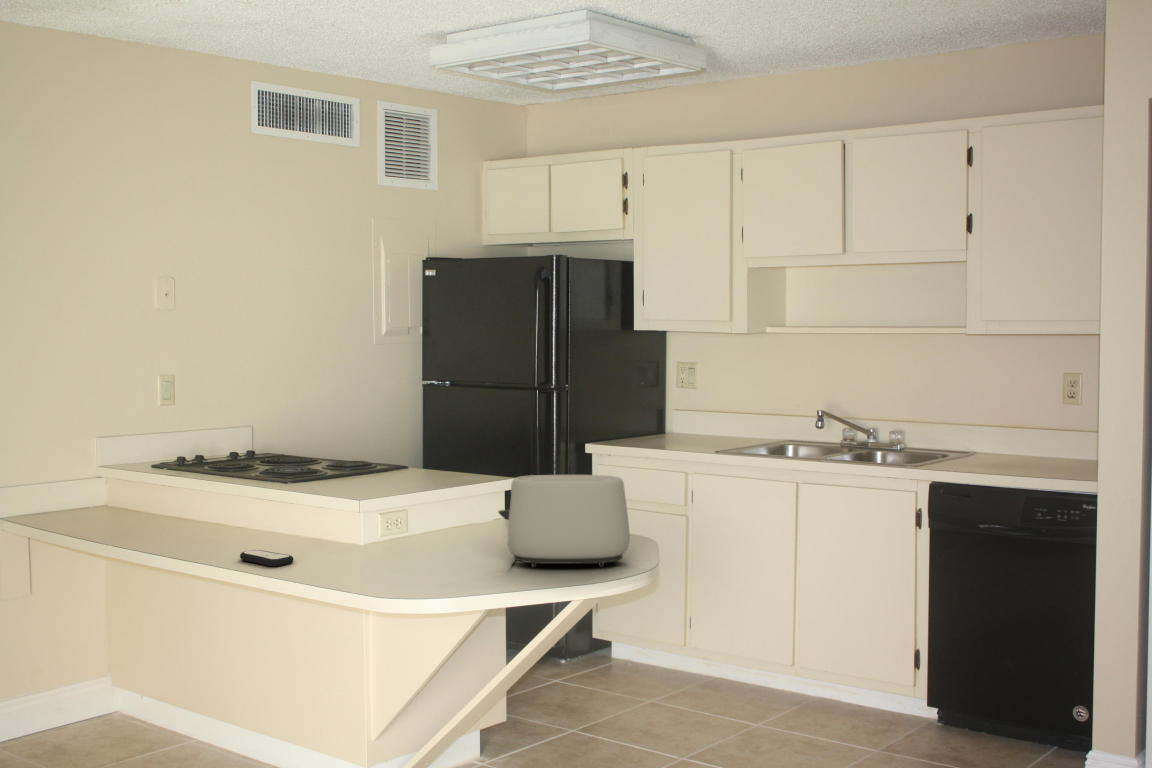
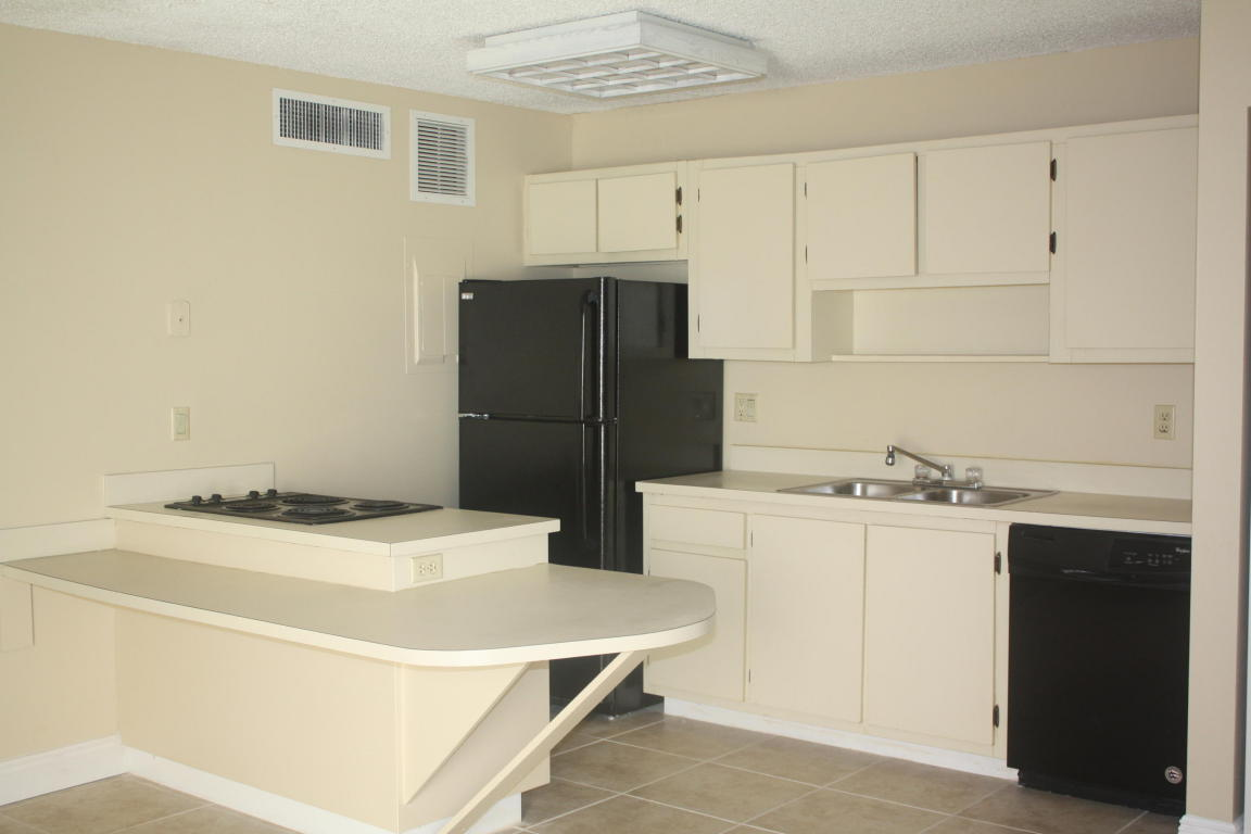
- toaster [497,474,631,568]
- remote control [239,549,294,567]
